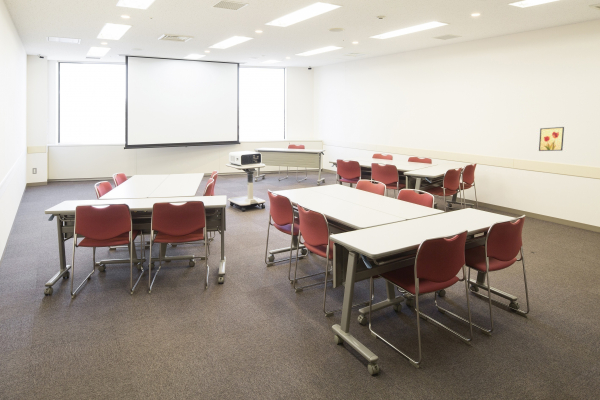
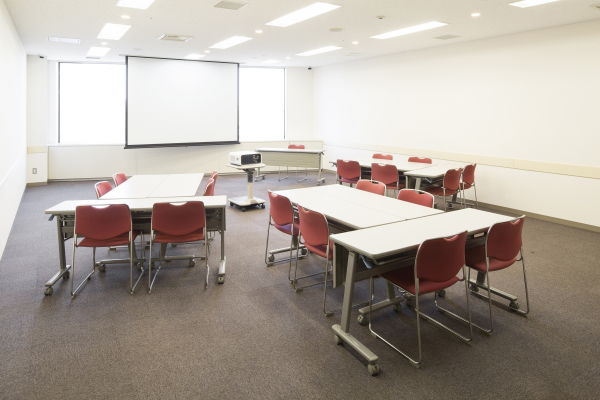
- wall art [538,126,565,152]
